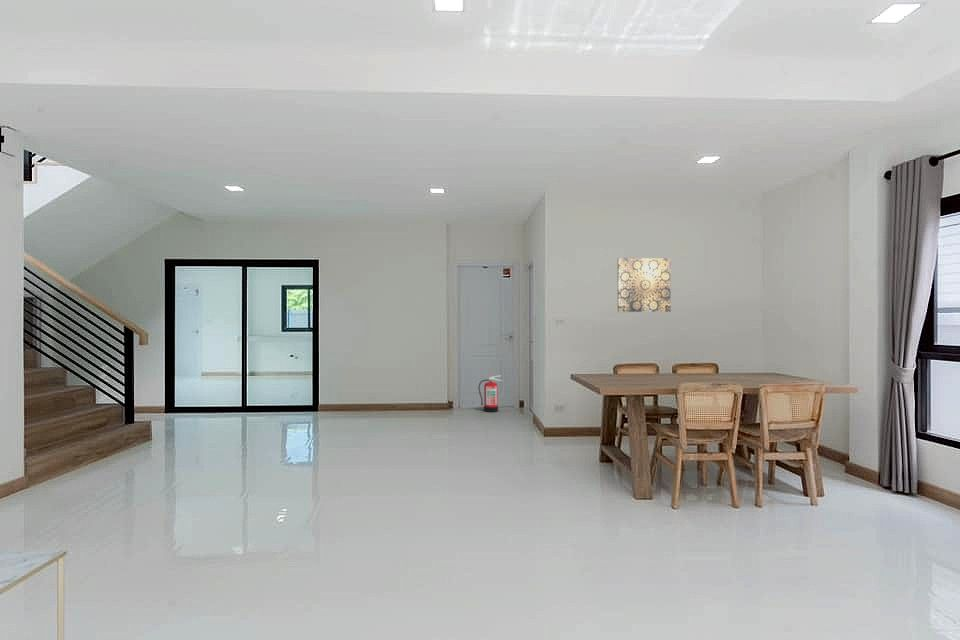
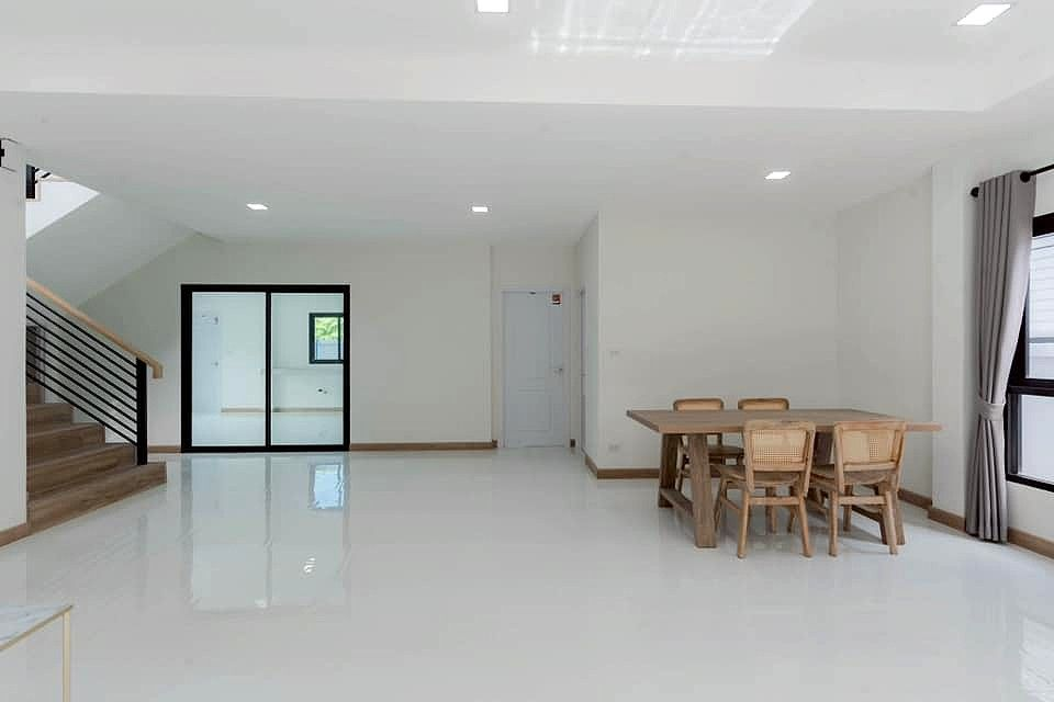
- fire extinguisher [477,375,505,413]
- wall art [617,257,672,313]
